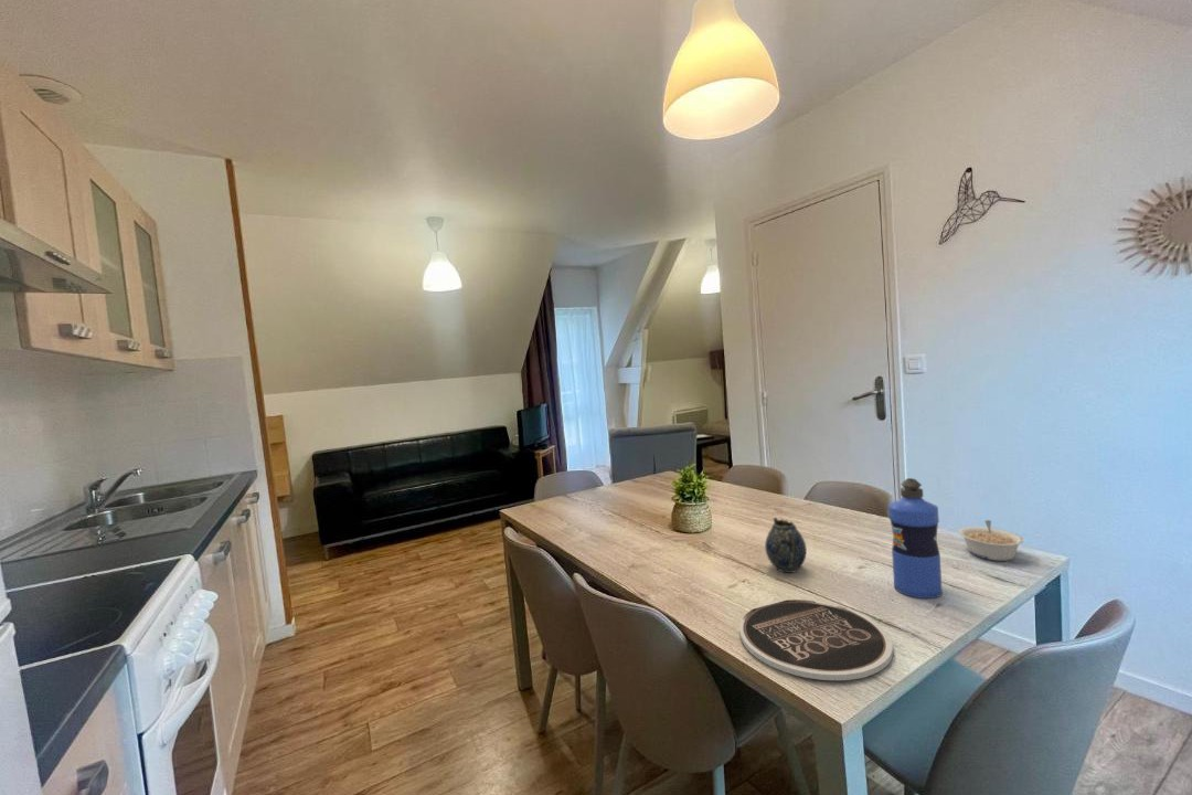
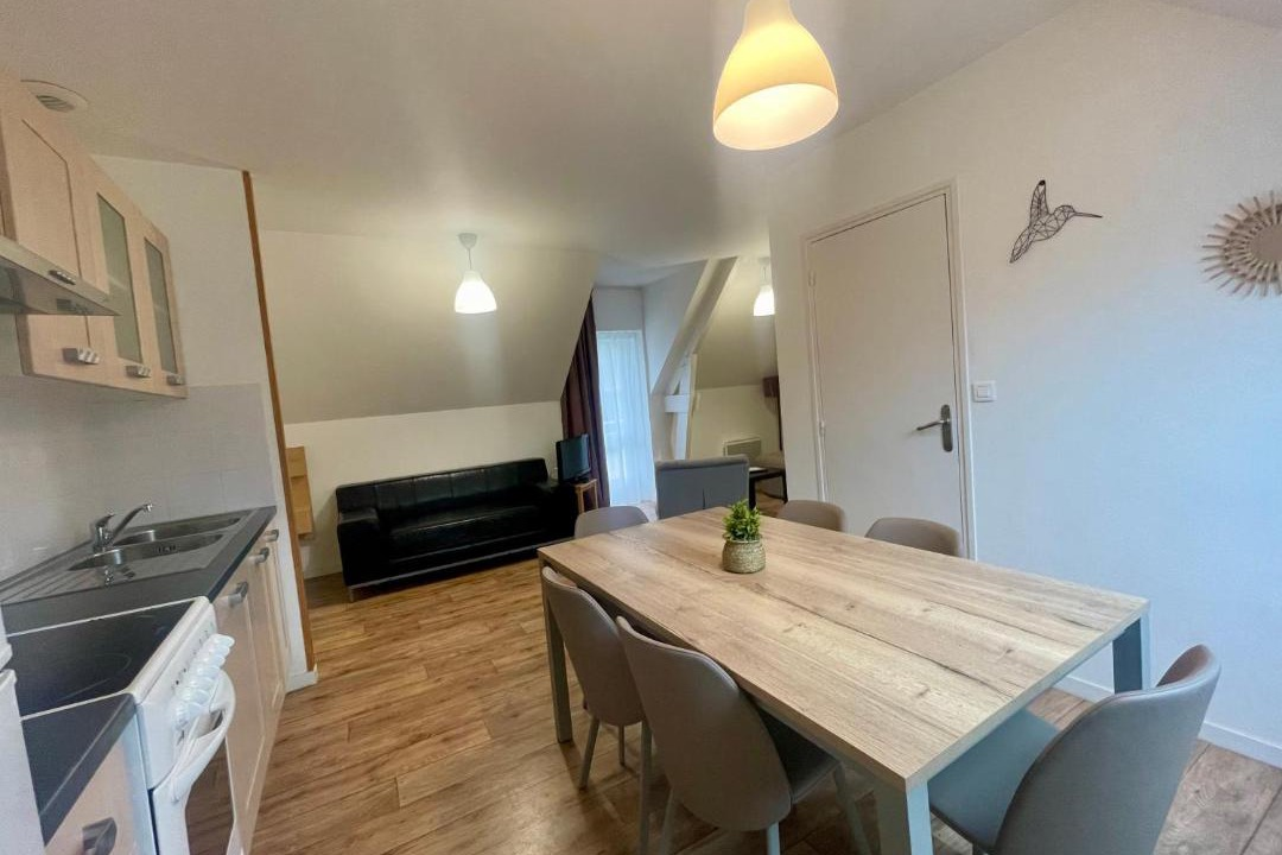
- plate [738,598,894,681]
- legume [958,519,1025,562]
- water bottle [887,477,944,600]
- teapot [764,516,808,574]
